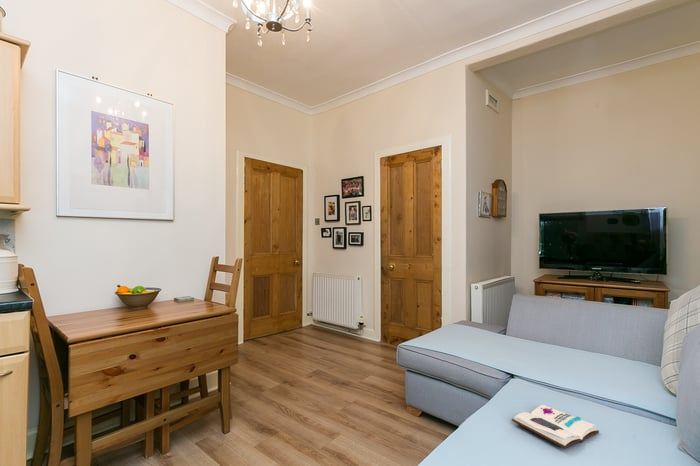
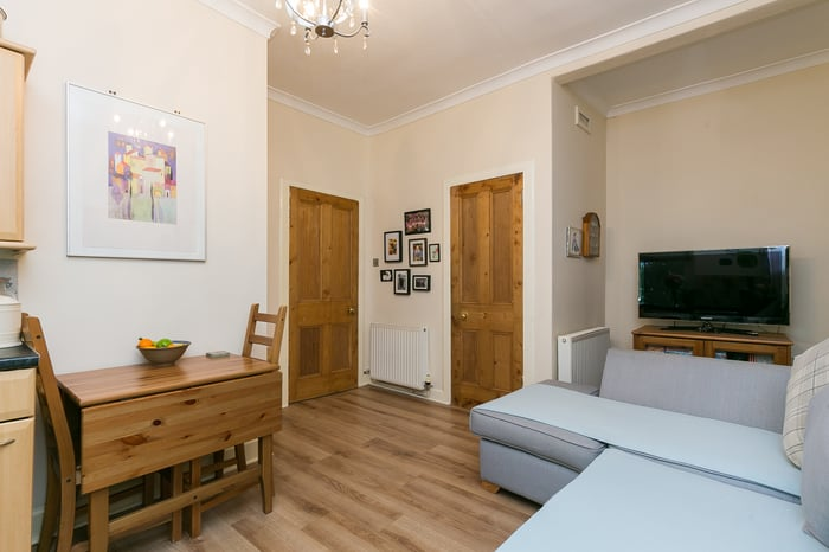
- book [511,404,600,449]
